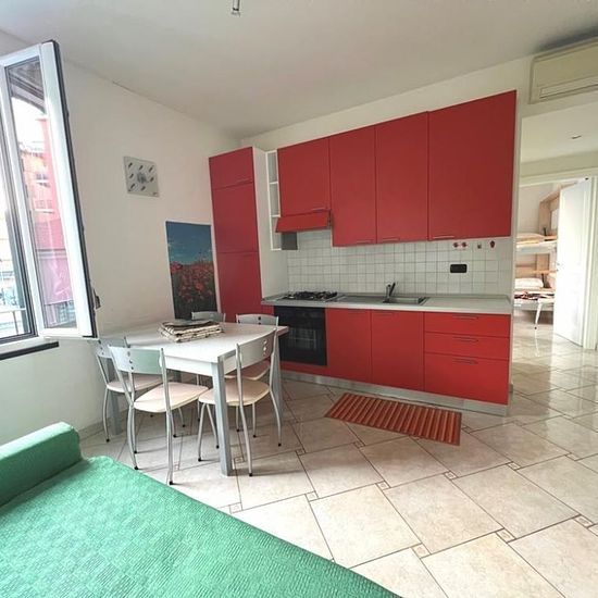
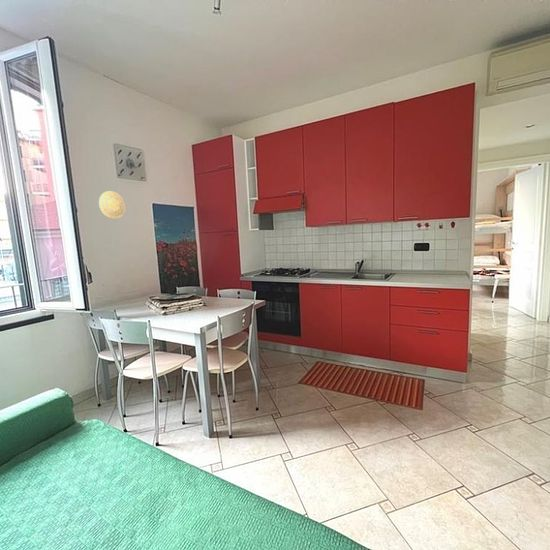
+ decorative plate [98,190,126,220]
